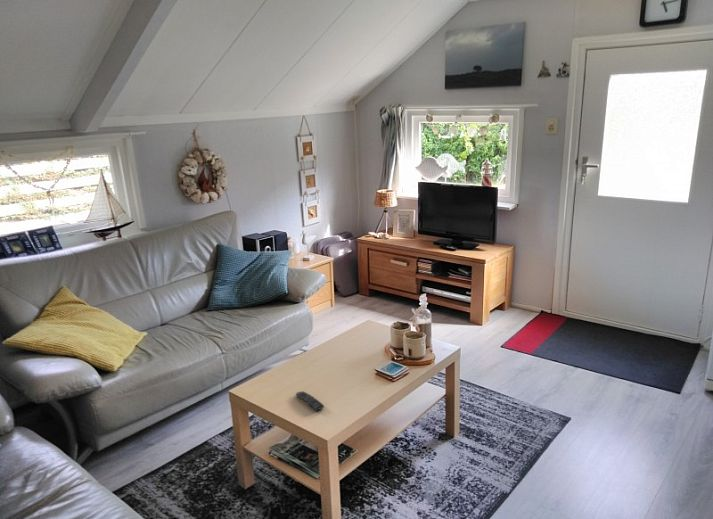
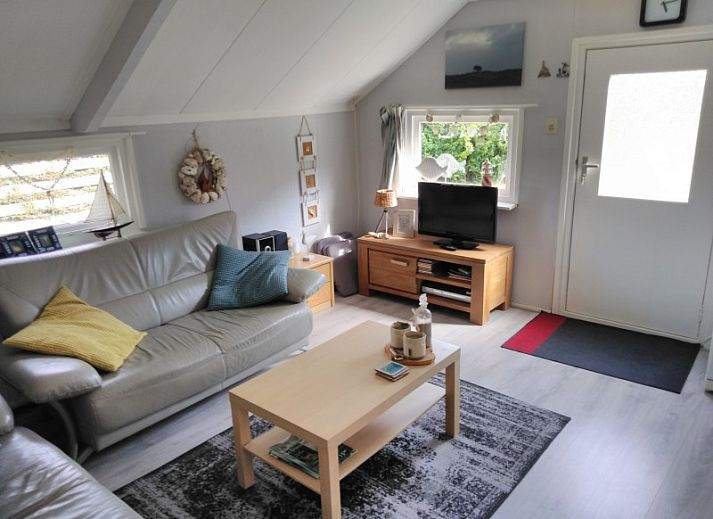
- remote control [295,390,325,412]
